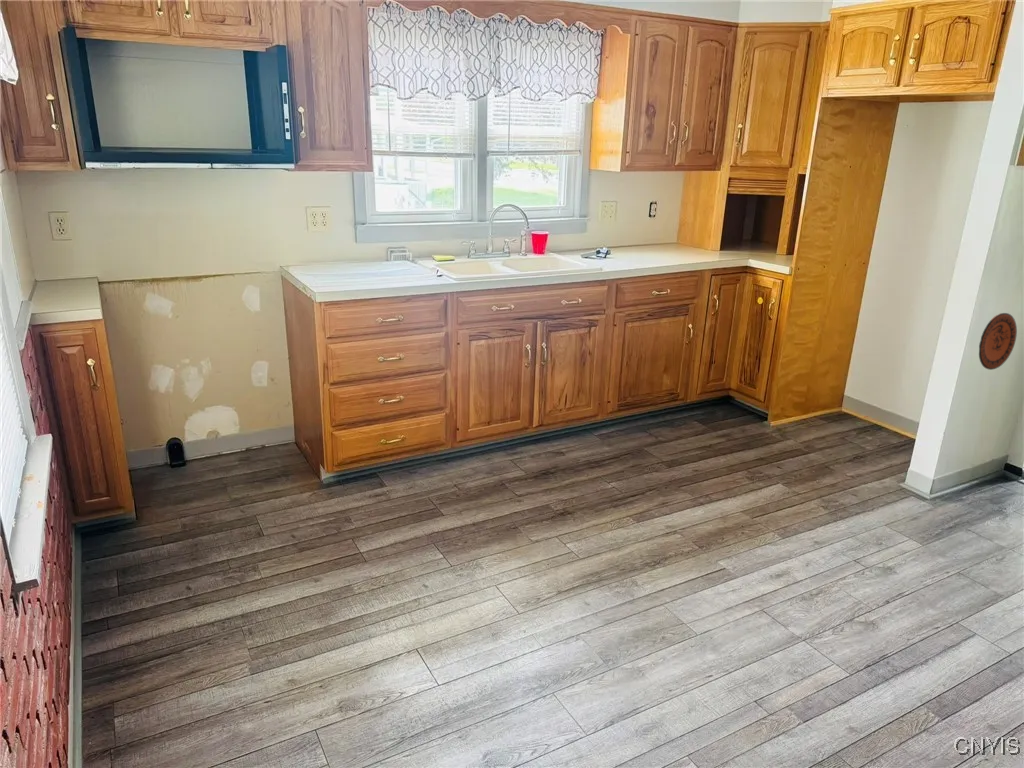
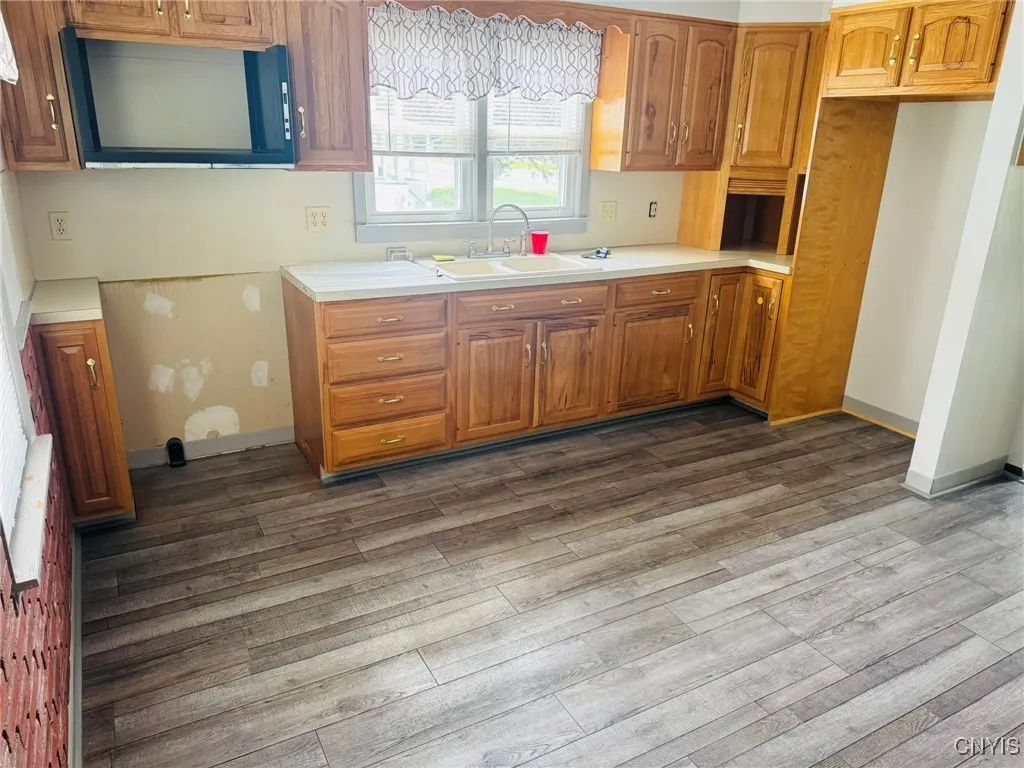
- decorative plate [978,312,1018,371]
